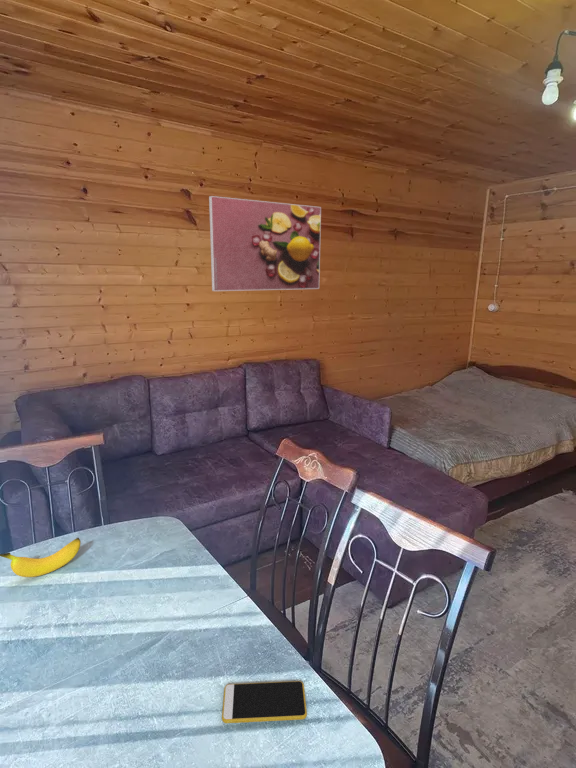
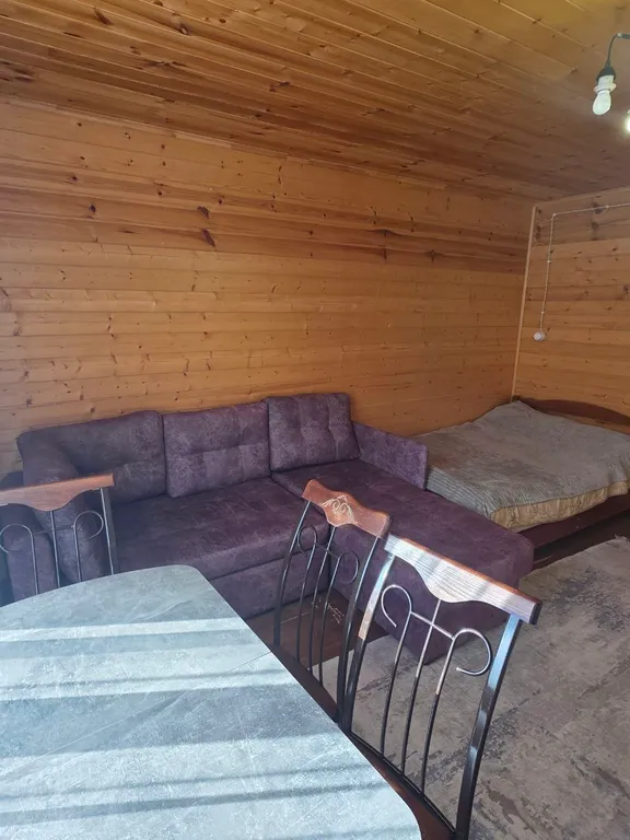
- smartphone [221,680,308,724]
- banana [0,537,82,578]
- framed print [208,195,322,292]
